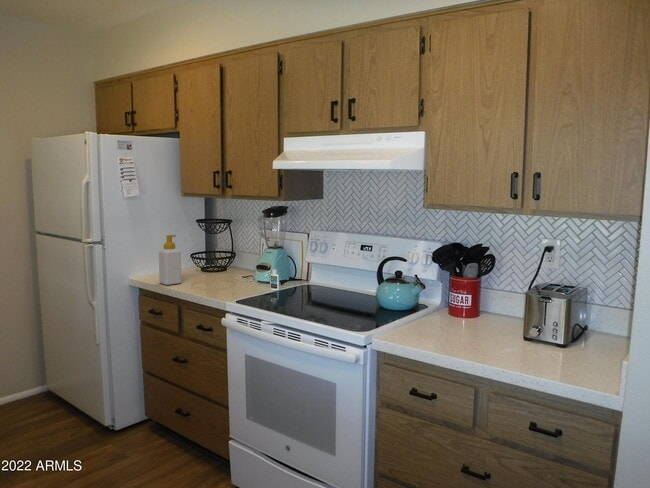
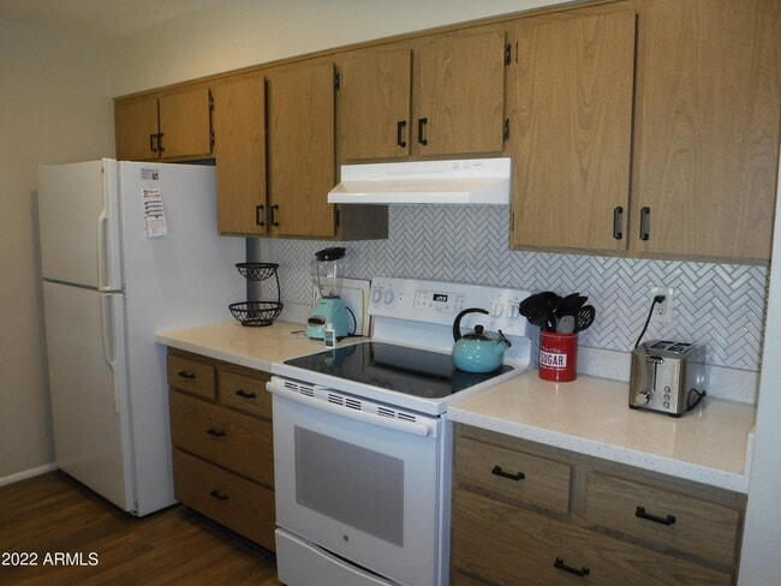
- soap bottle [158,234,182,286]
